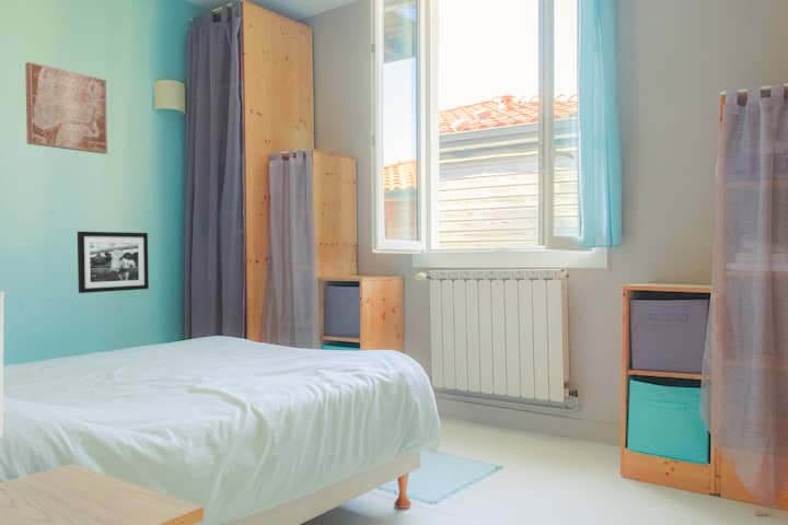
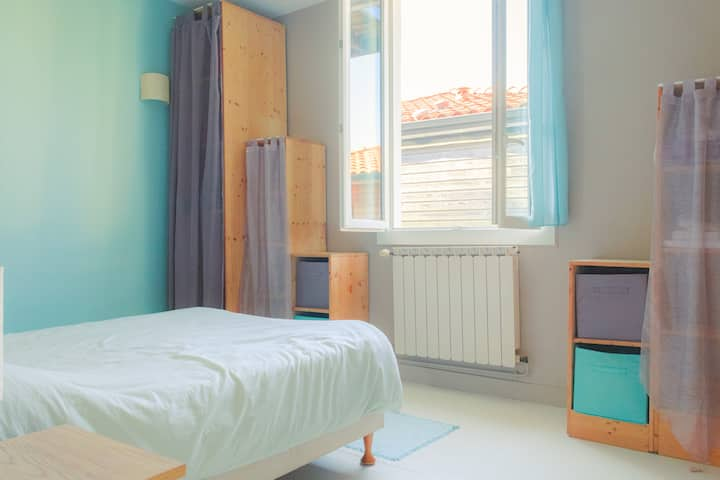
- wall art [24,61,108,155]
- picture frame [77,231,150,294]
